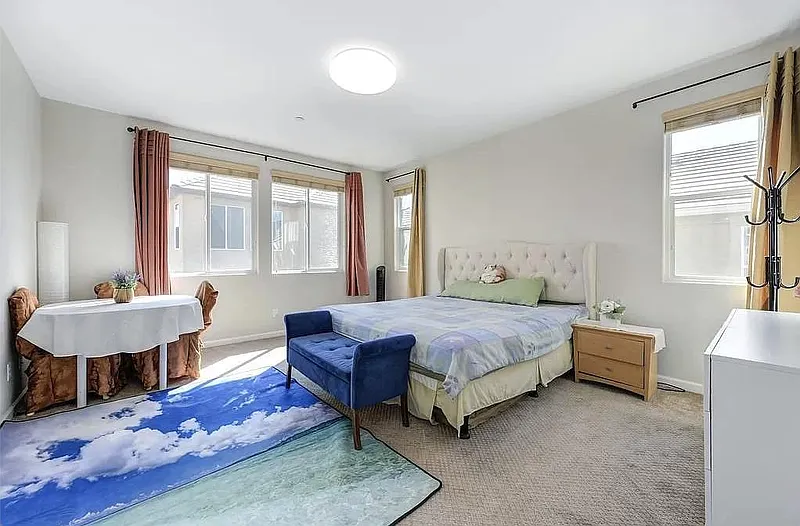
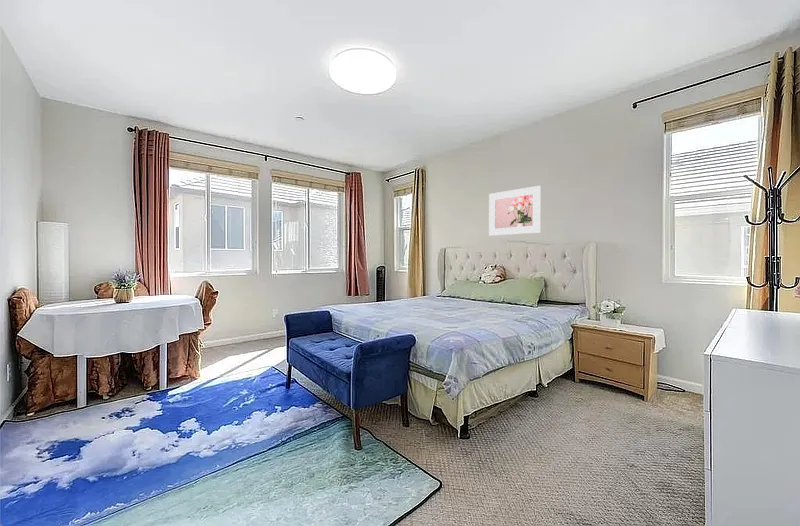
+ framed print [488,185,541,237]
